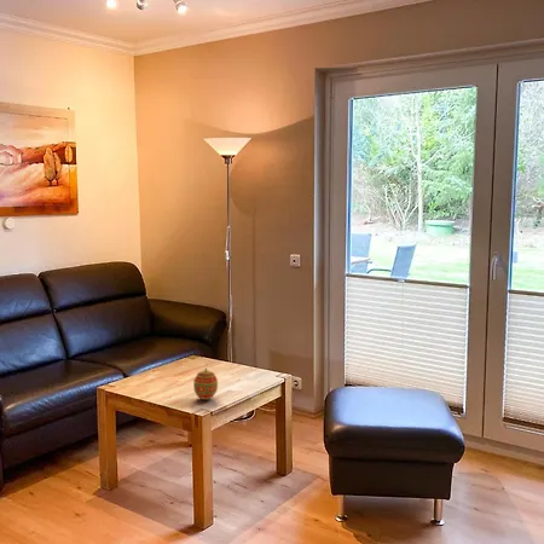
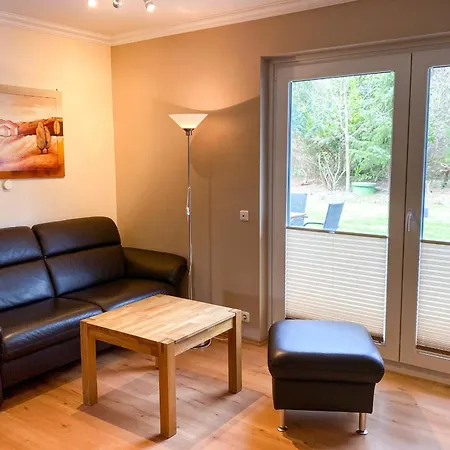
- decorative egg [192,366,219,401]
